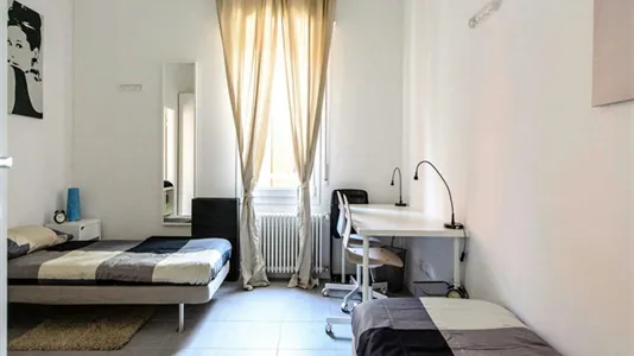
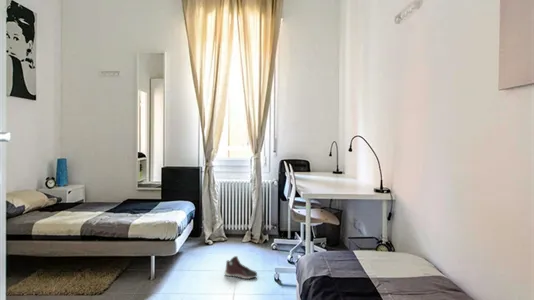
+ sneaker [224,255,258,280]
